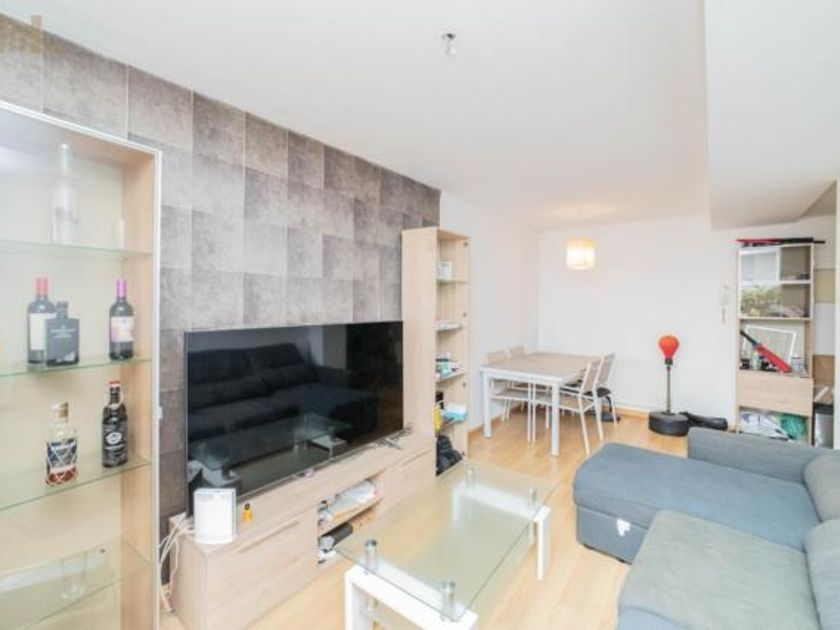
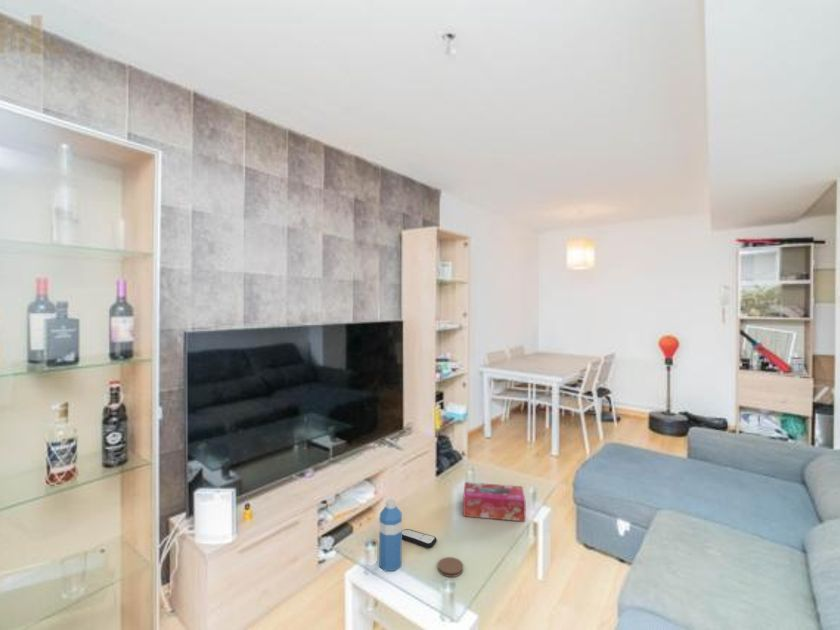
+ remote control [402,528,438,549]
+ tissue box [462,481,526,522]
+ coaster [437,556,464,578]
+ water bottle [378,498,403,572]
